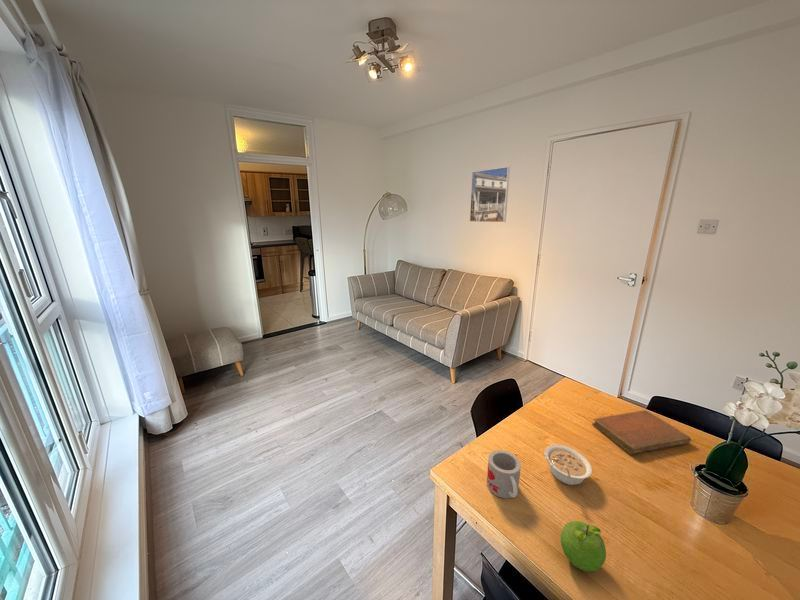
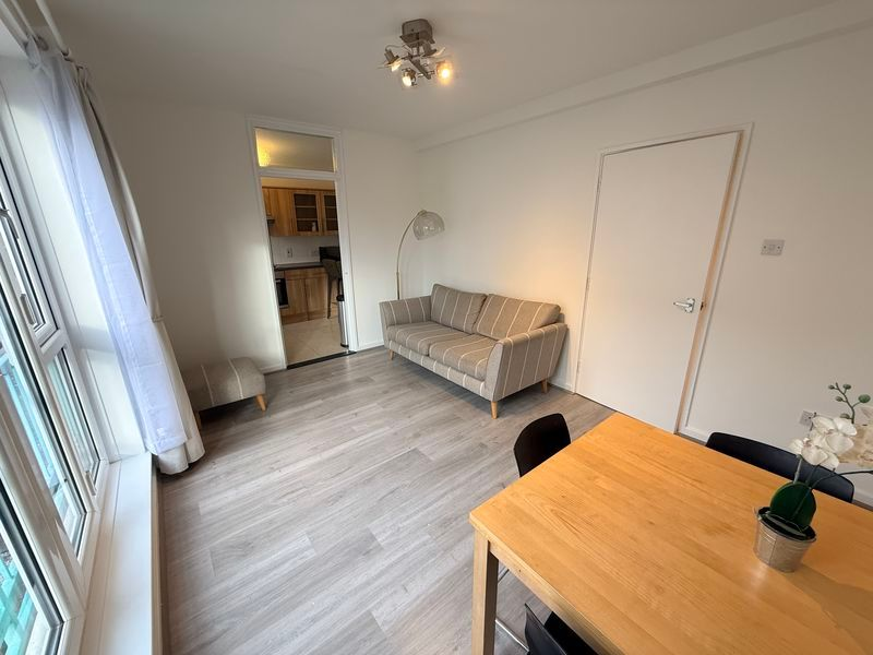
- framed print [469,166,511,223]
- legume [544,444,593,486]
- notebook [591,409,692,456]
- mug [486,449,522,499]
- fruit [560,520,607,572]
